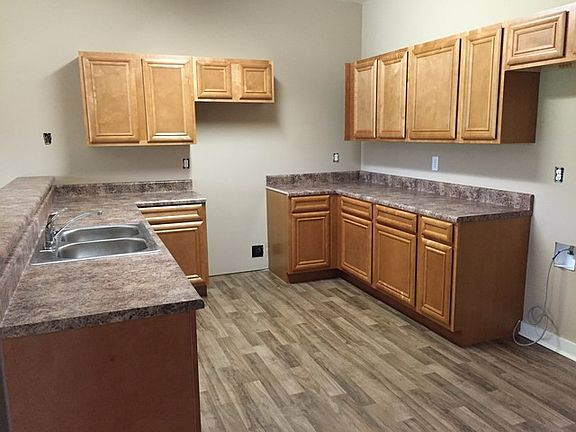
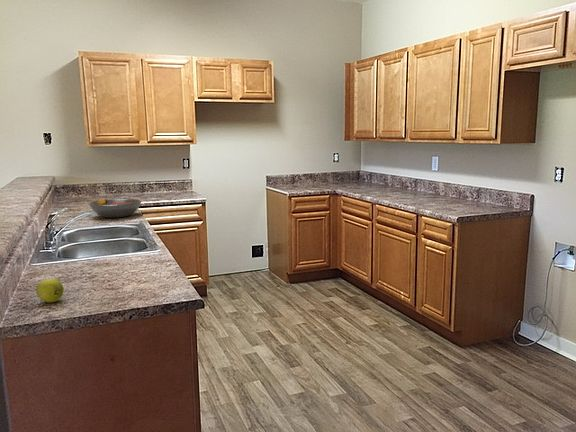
+ apple [35,277,65,303]
+ fruit bowl [88,198,143,219]
